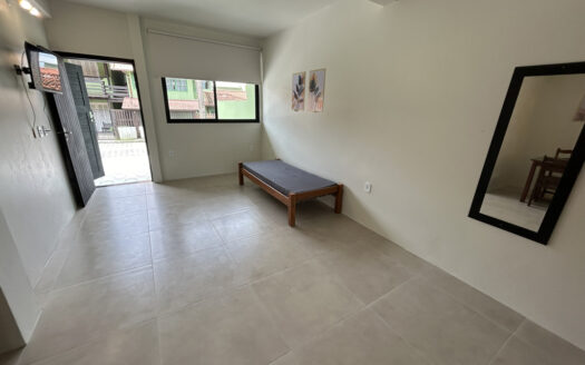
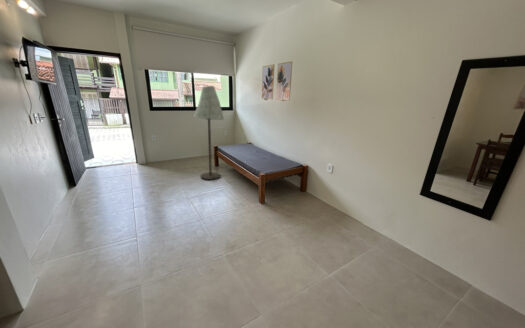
+ floor lamp [193,85,225,181]
